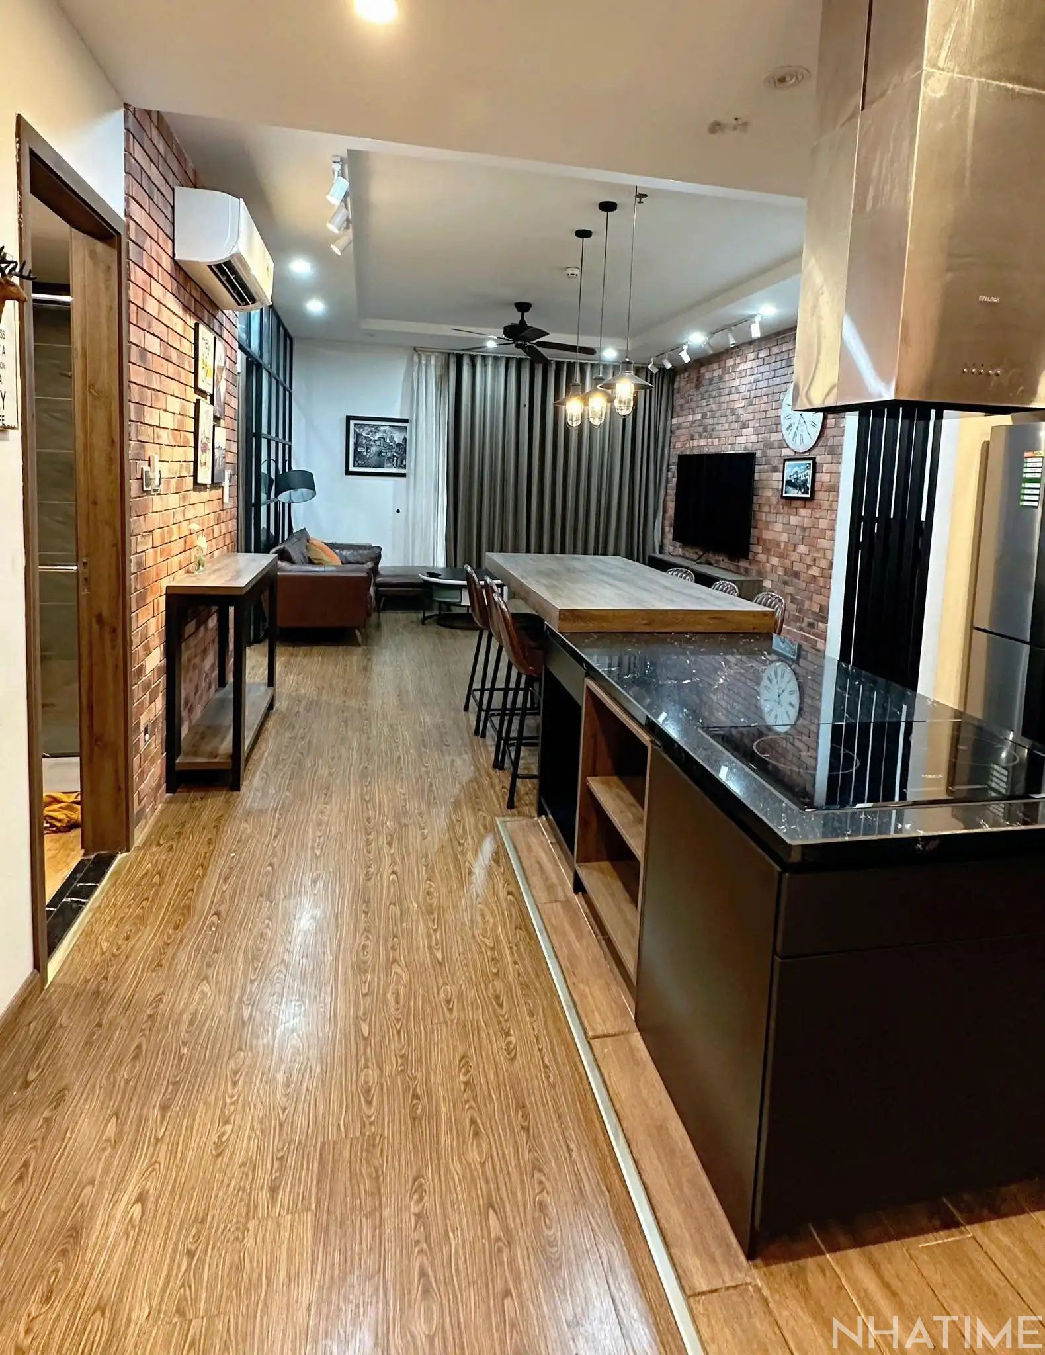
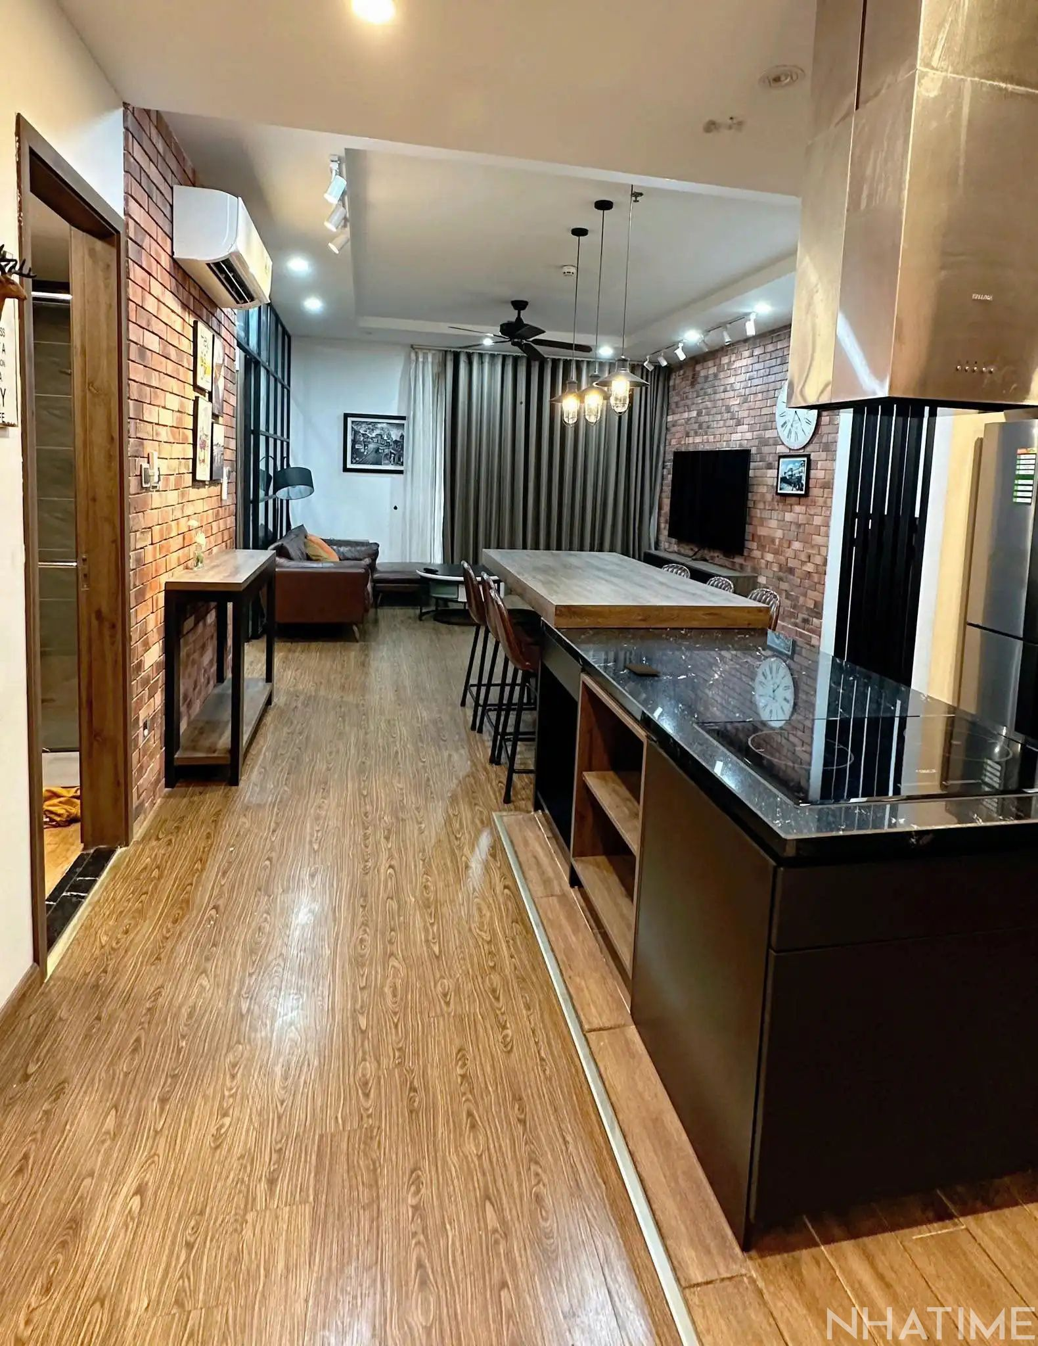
+ smartphone [624,663,662,675]
